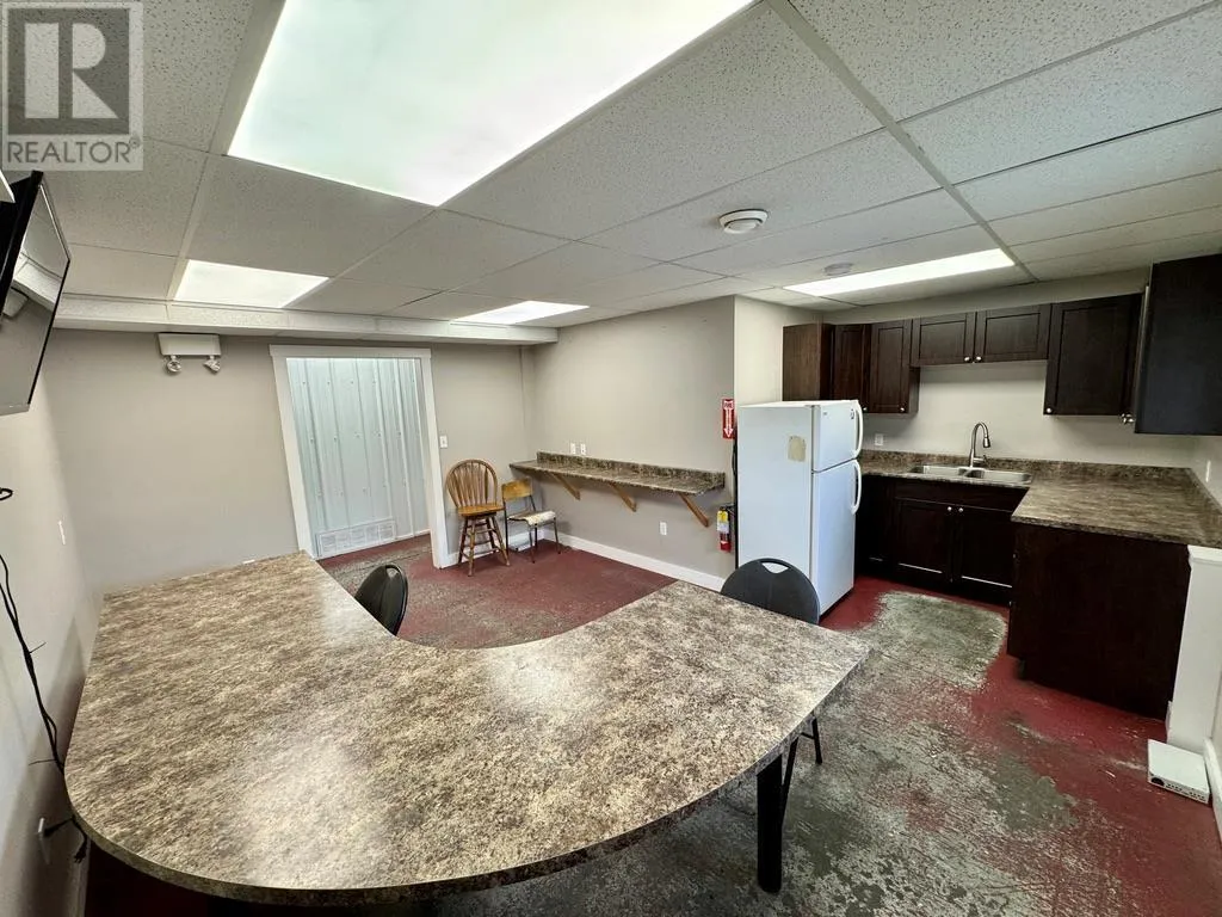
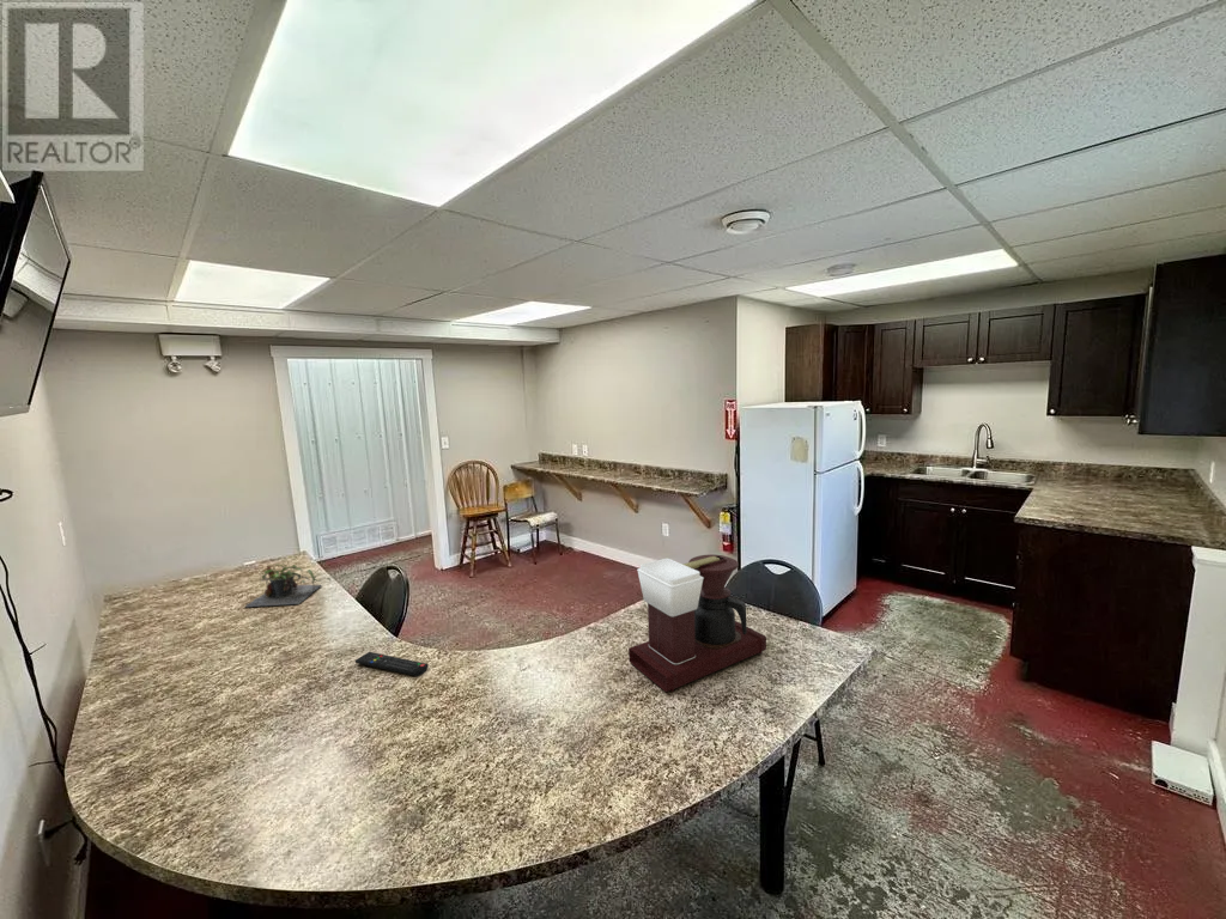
+ coffee maker [627,553,767,693]
+ remote control [354,651,430,677]
+ plant [244,562,333,608]
